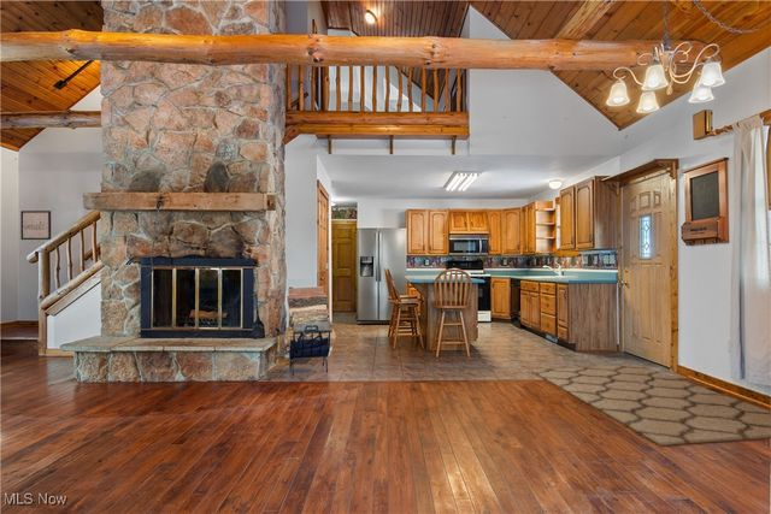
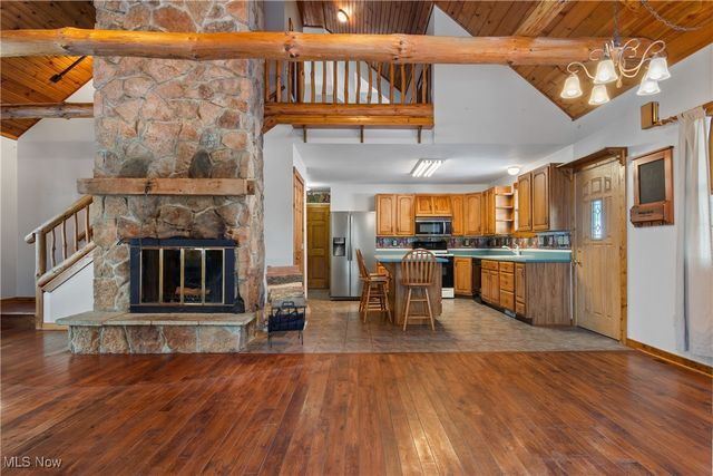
- rug [531,364,771,447]
- wall art [19,209,52,241]
